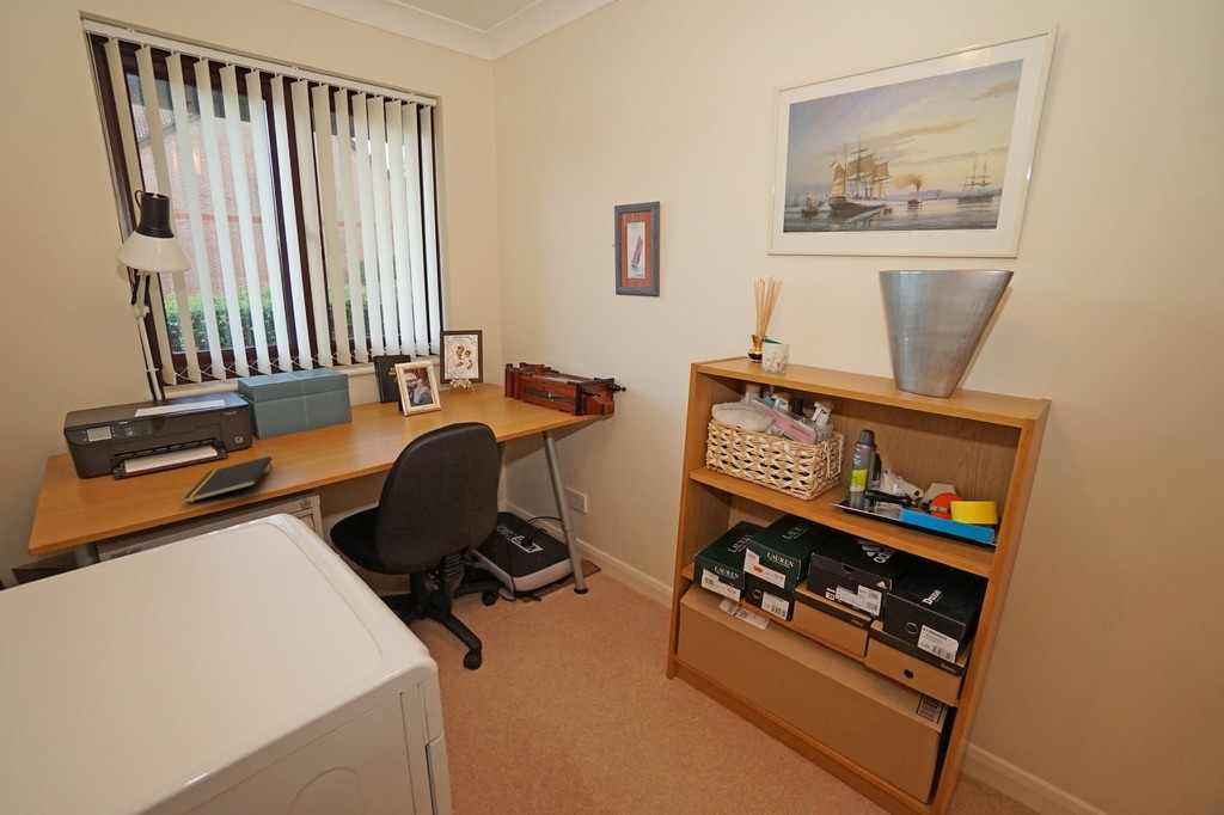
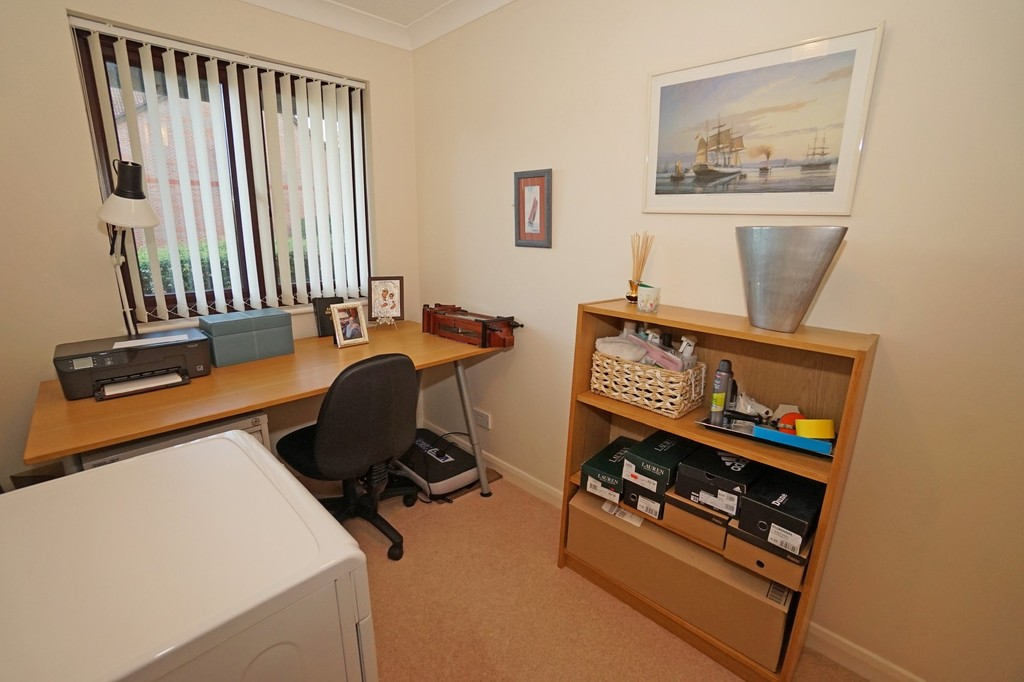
- notepad [183,455,273,504]
